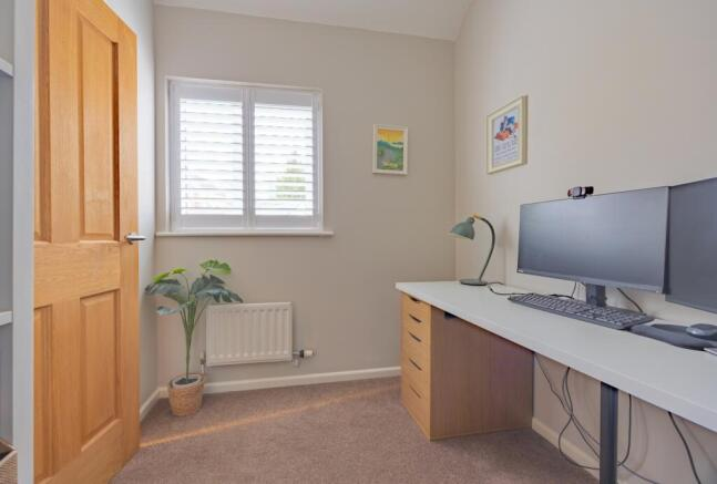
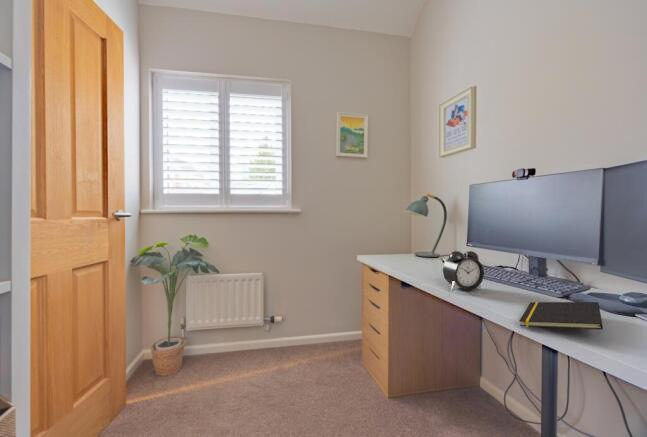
+ notepad [518,301,604,330]
+ alarm clock [442,250,485,292]
